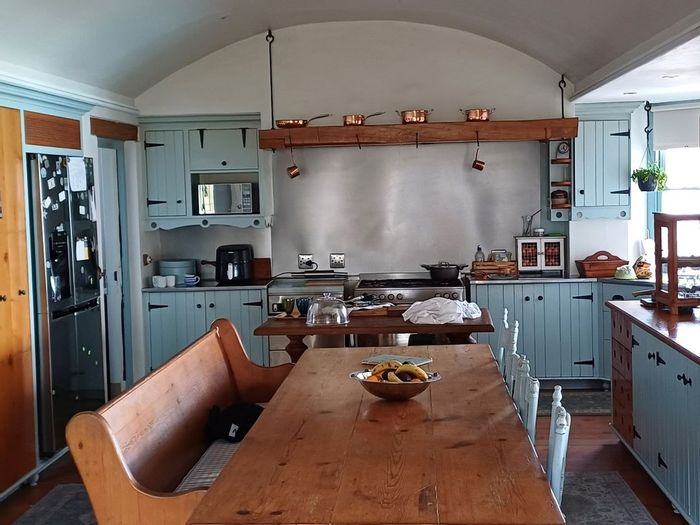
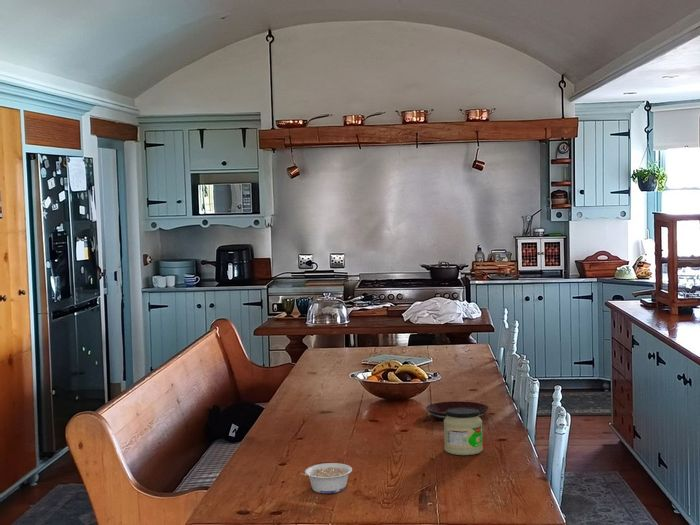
+ plate [425,400,490,421]
+ jar [443,407,484,456]
+ legume [299,462,353,494]
